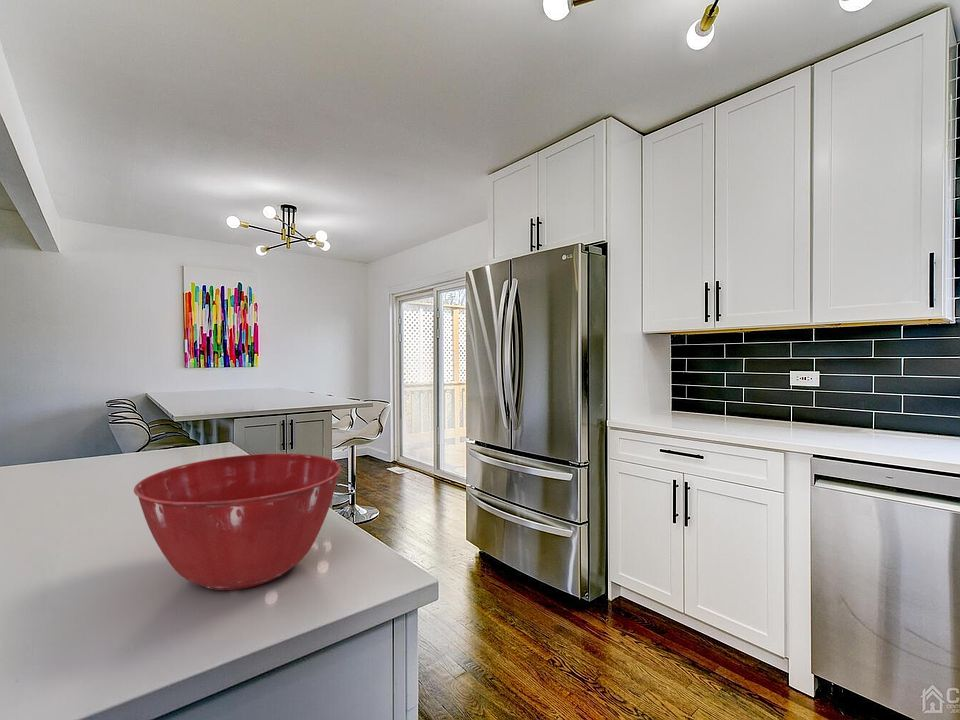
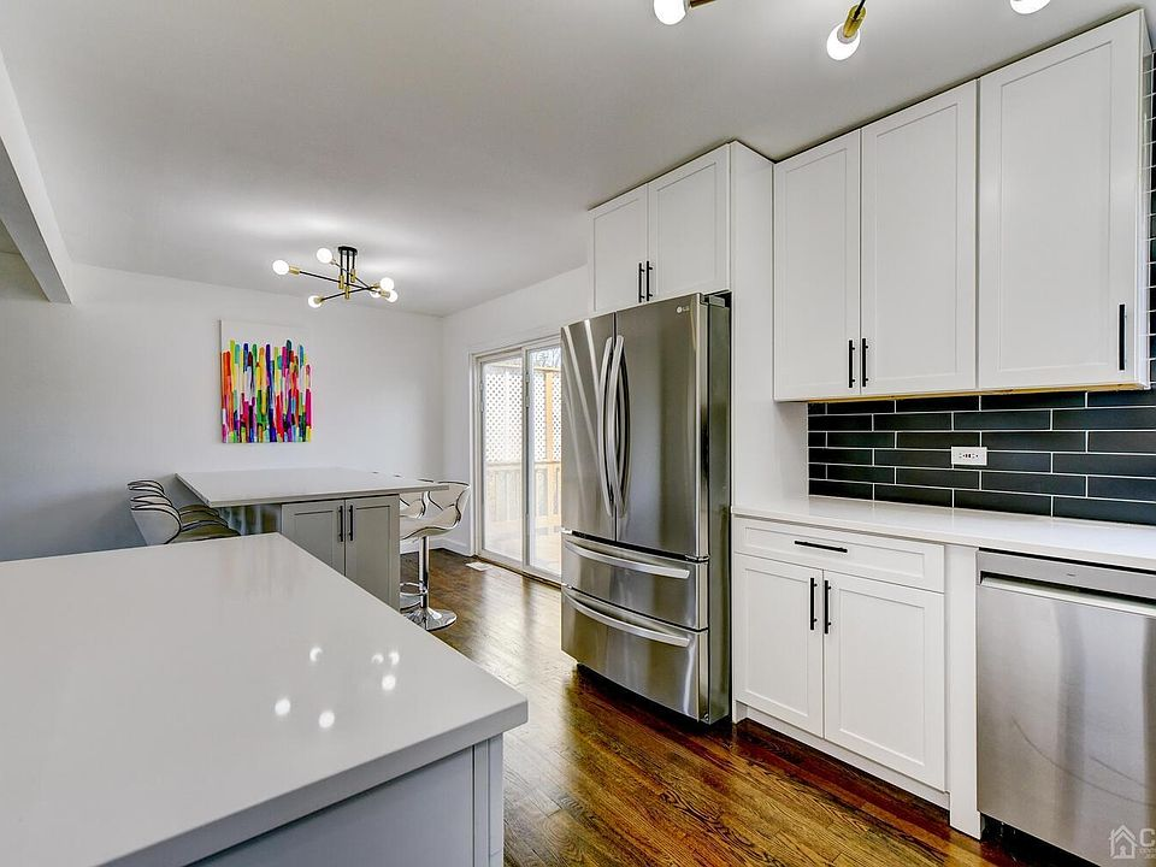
- mixing bowl [133,453,342,591]
